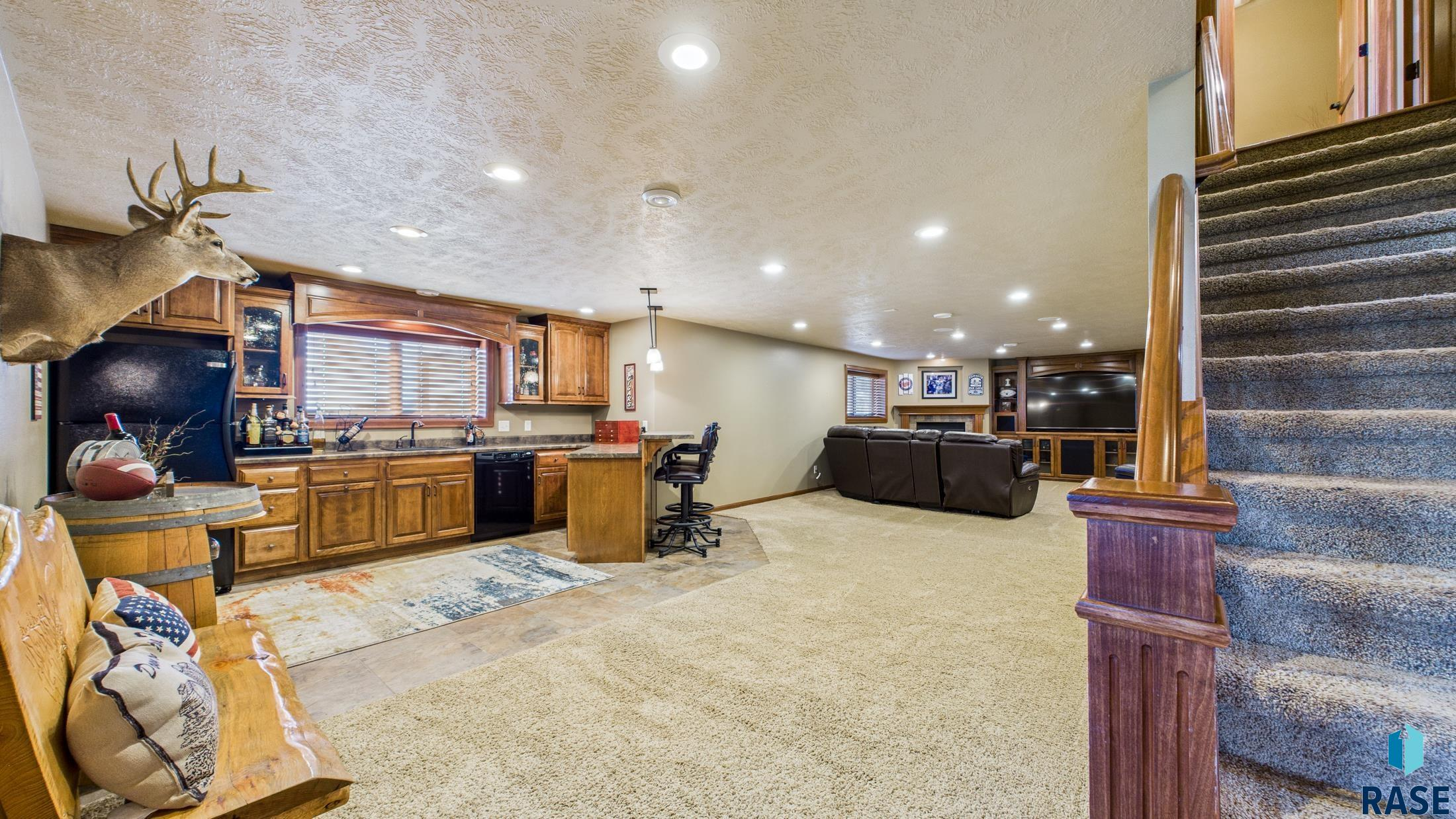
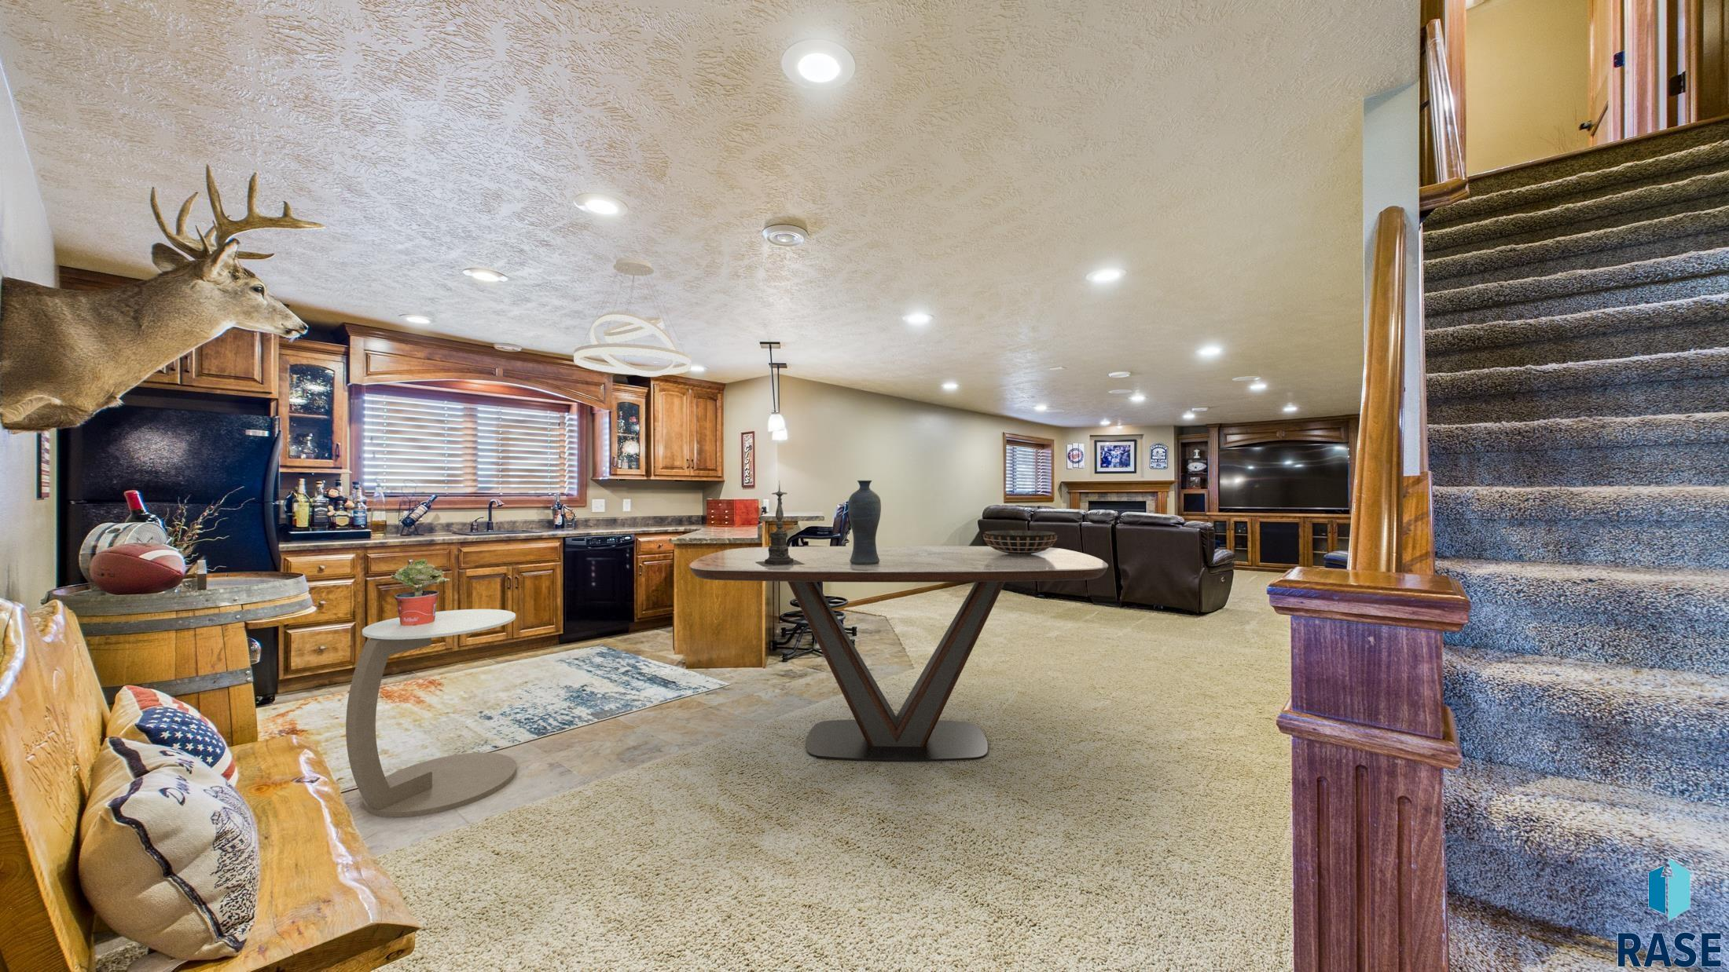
+ pendant light [572,256,692,377]
+ candle holder [755,479,805,566]
+ dining table [689,545,1109,762]
+ side table [346,609,517,819]
+ vase [847,479,882,565]
+ potted plant [390,558,451,625]
+ decorative bowl [982,531,1058,555]
